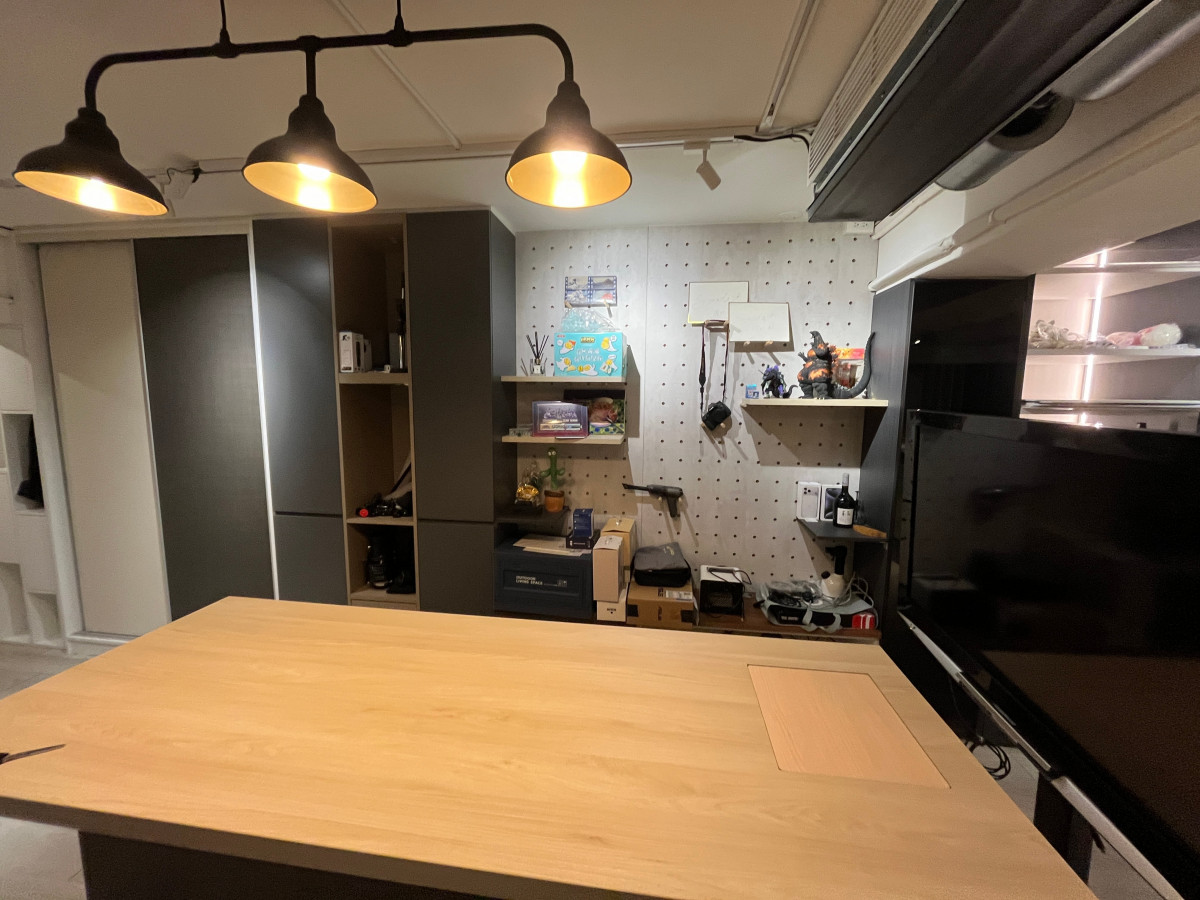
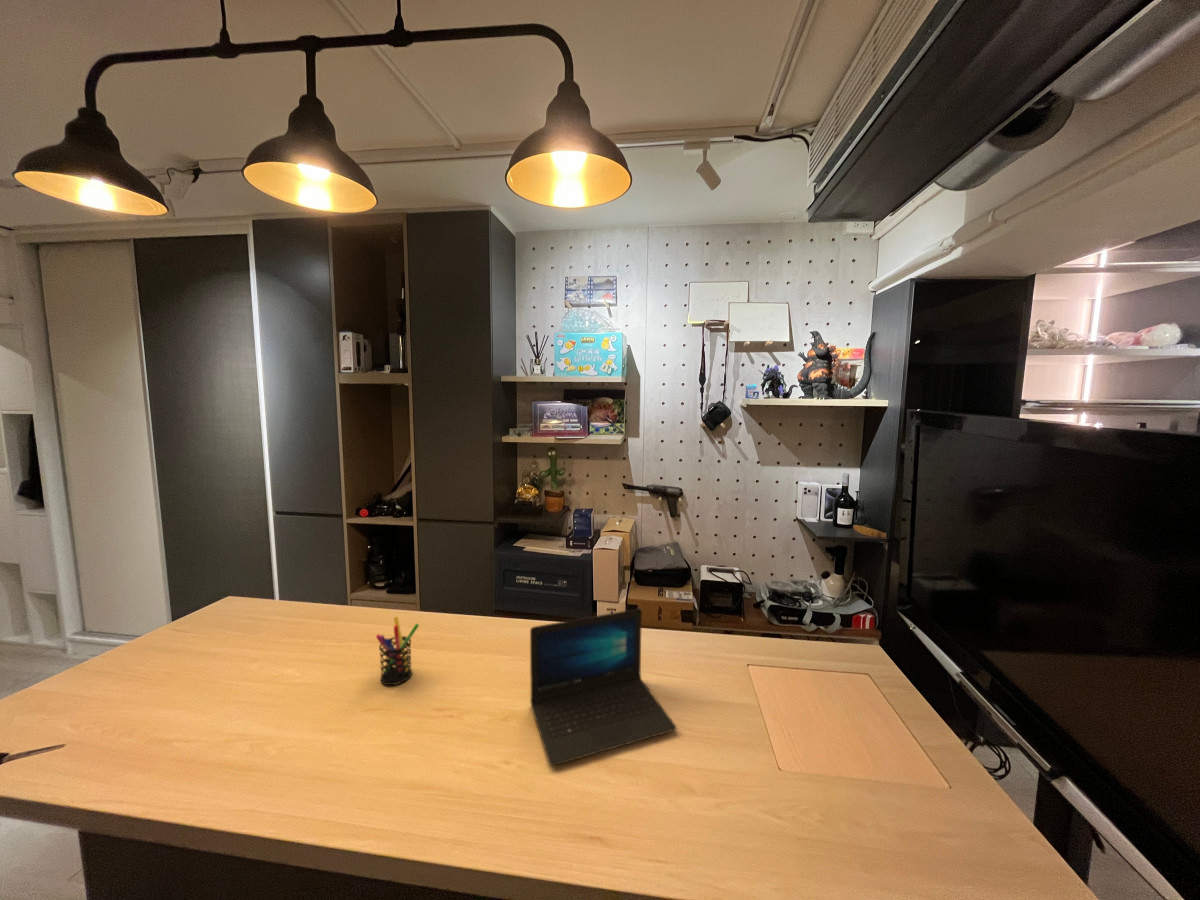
+ laptop [529,608,677,767]
+ pen holder [375,616,420,686]
